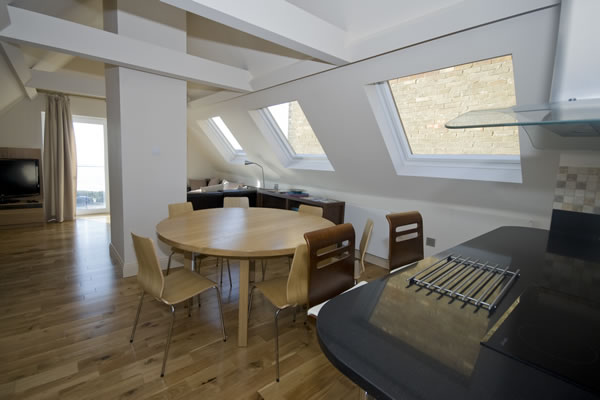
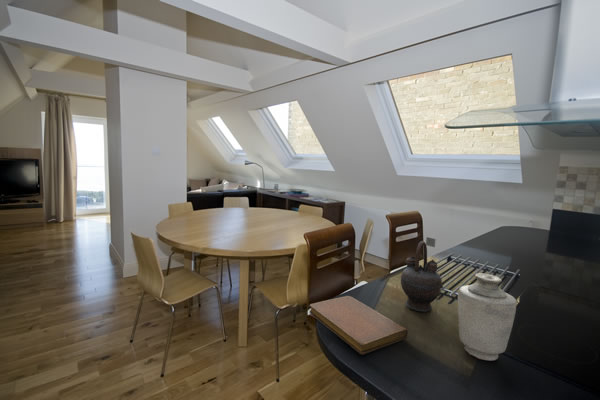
+ notebook [308,295,409,356]
+ vase [457,272,517,362]
+ teapot [400,240,444,313]
